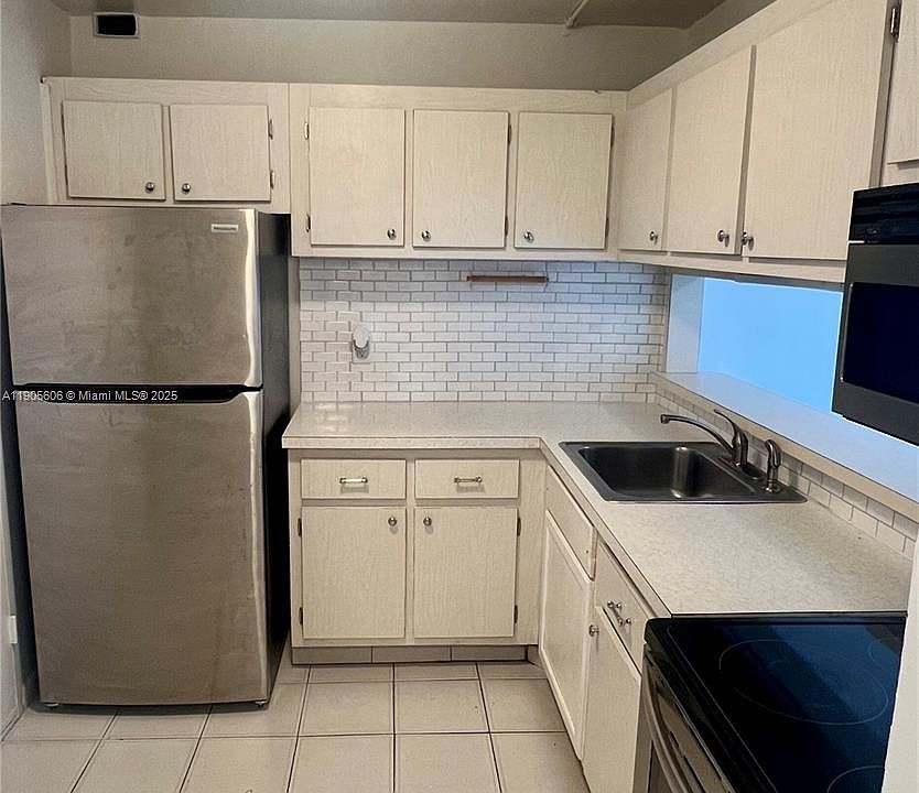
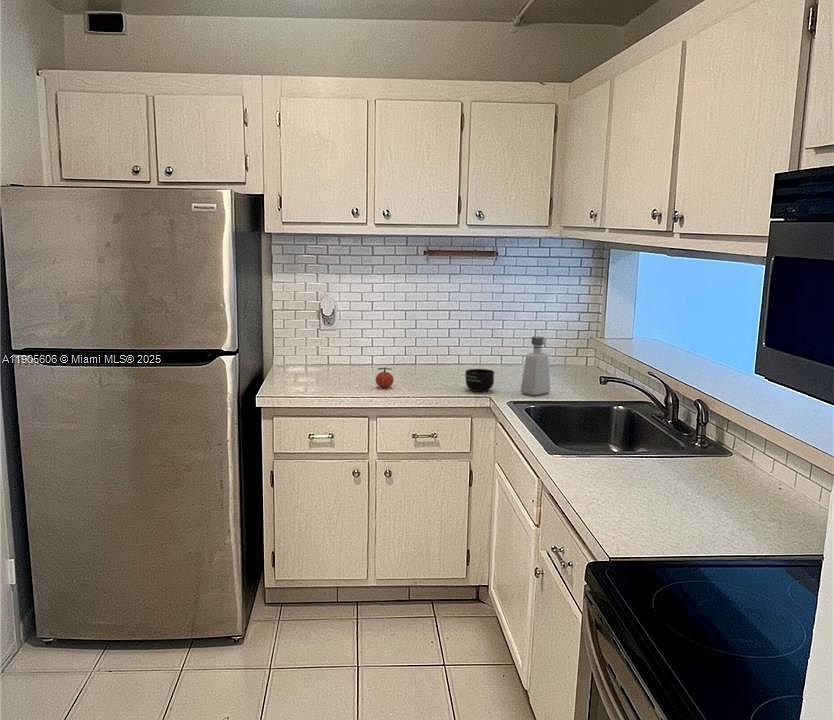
+ soap dispenser [520,336,551,397]
+ apple [375,366,395,389]
+ mug [464,368,495,393]
